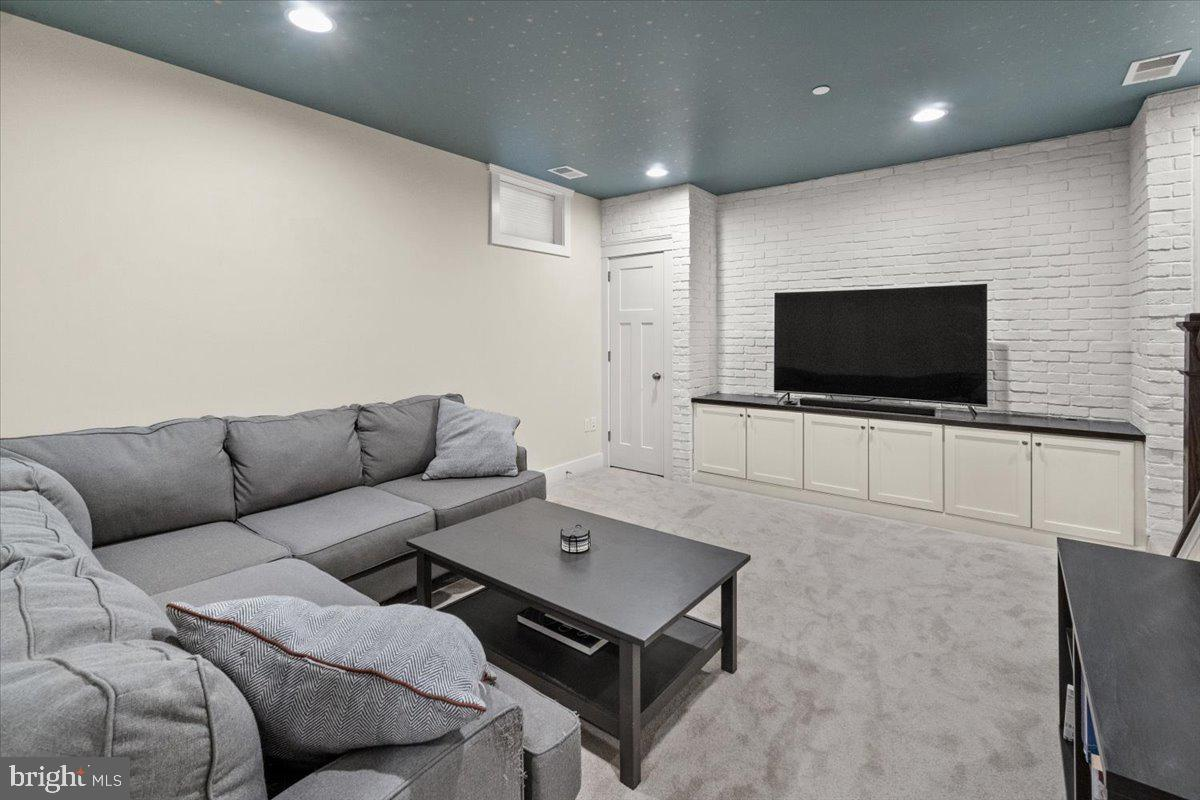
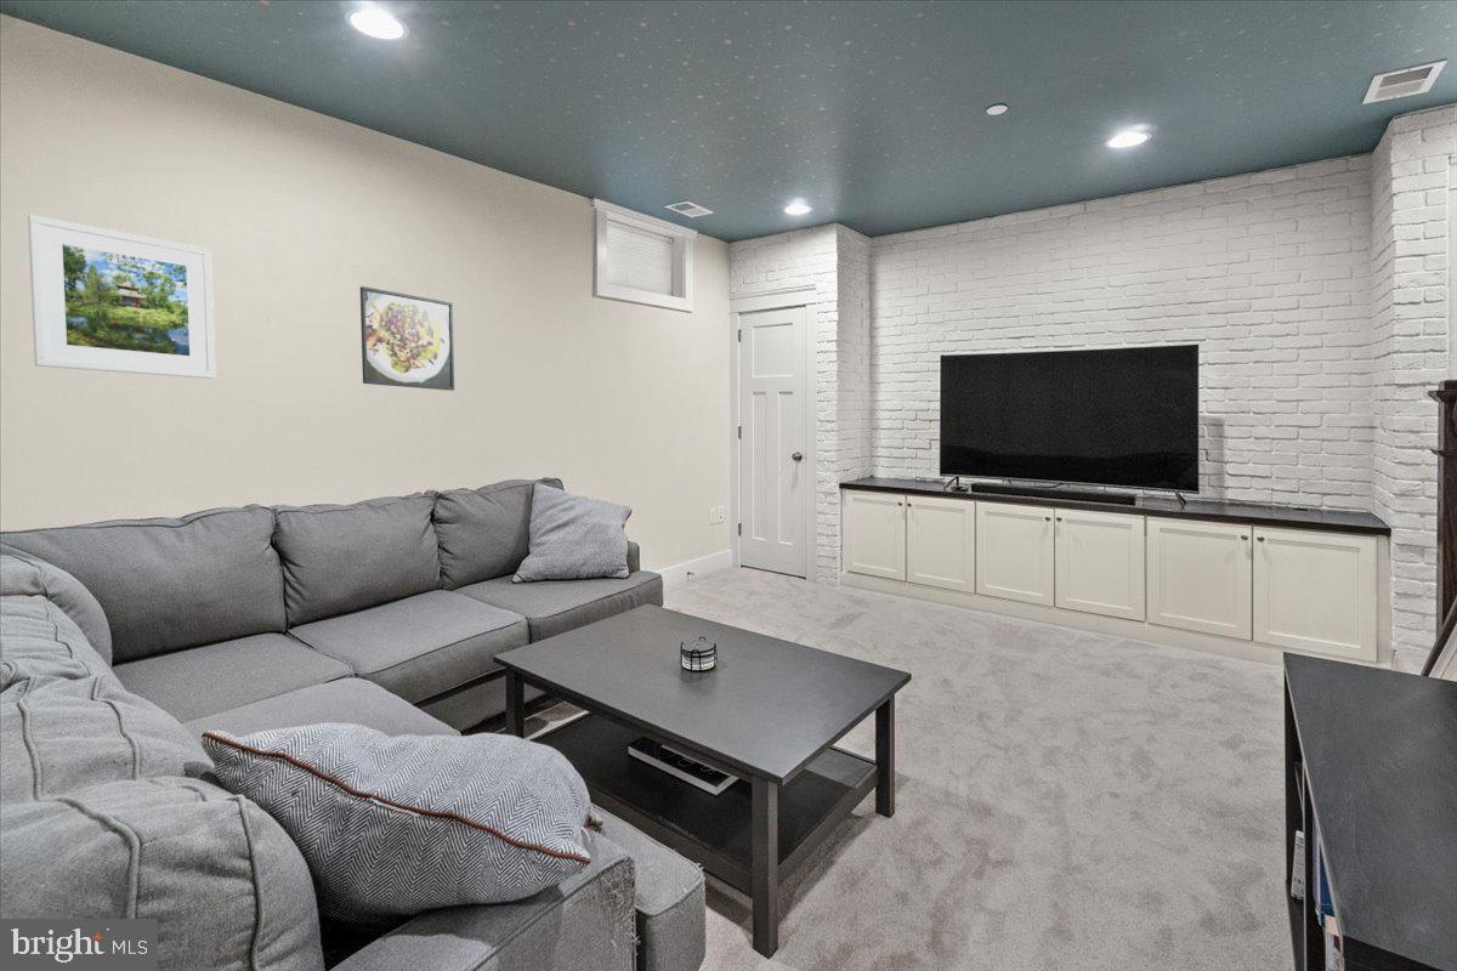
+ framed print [27,214,217,380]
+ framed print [359,285,455,392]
